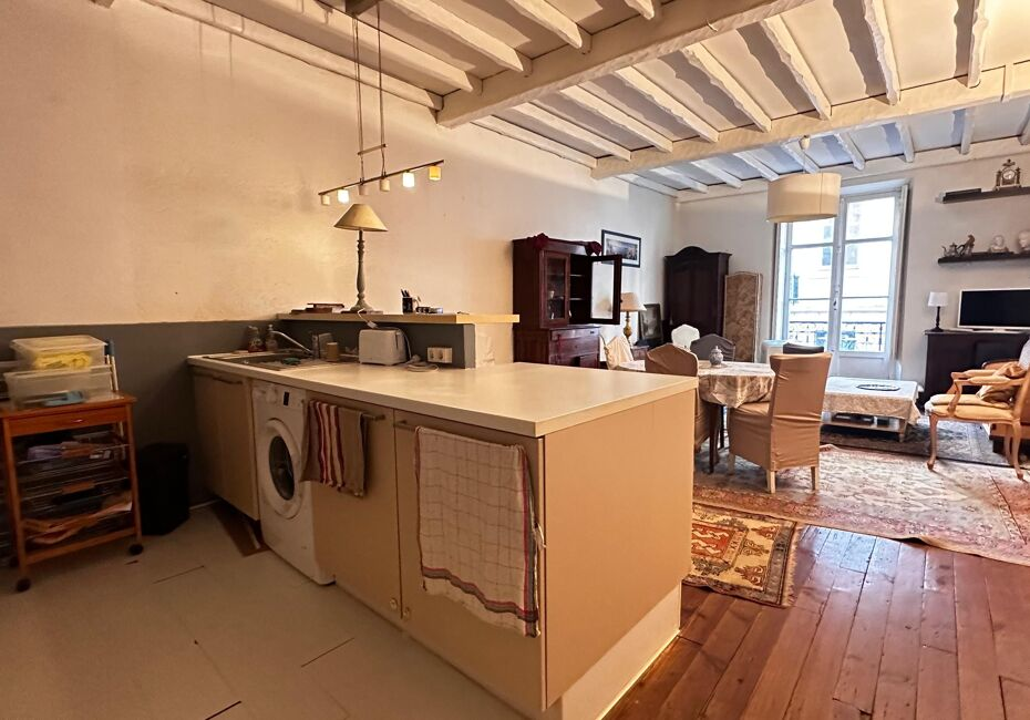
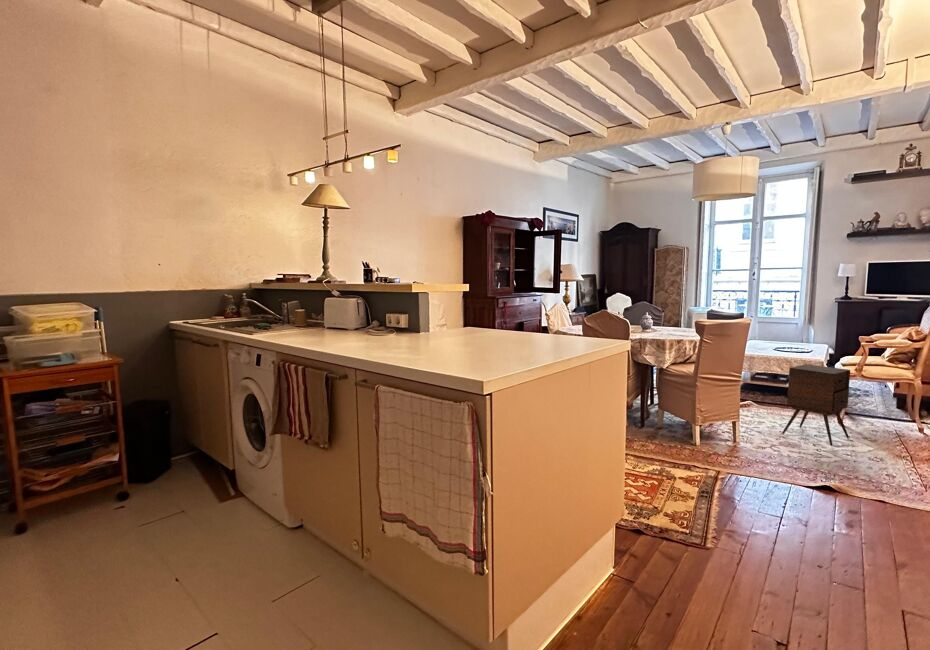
+ side table [781,363,851,447]
